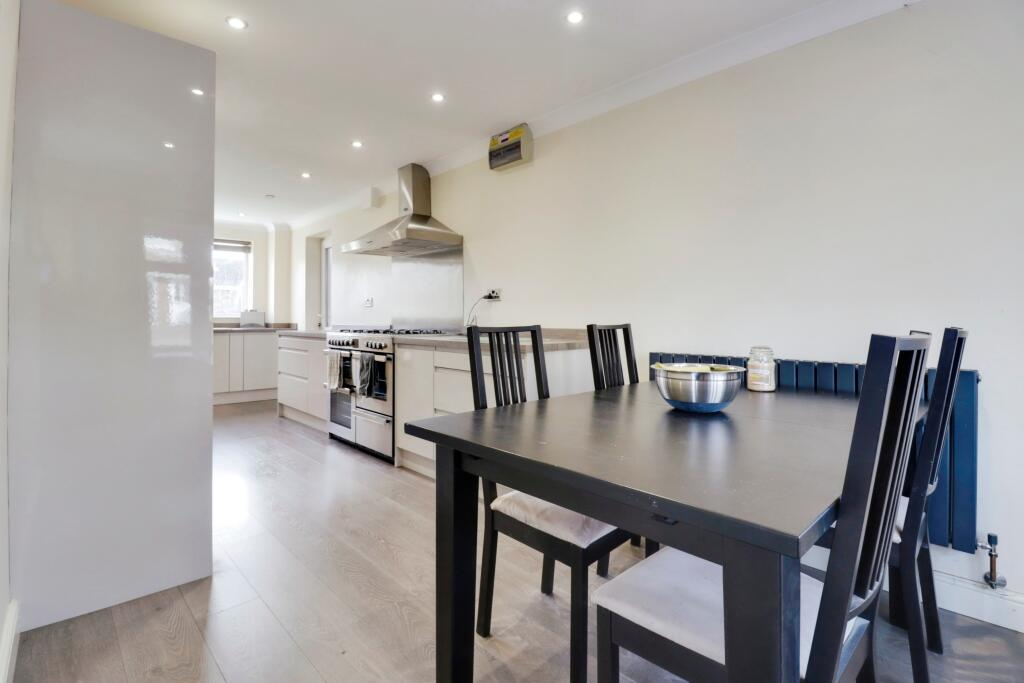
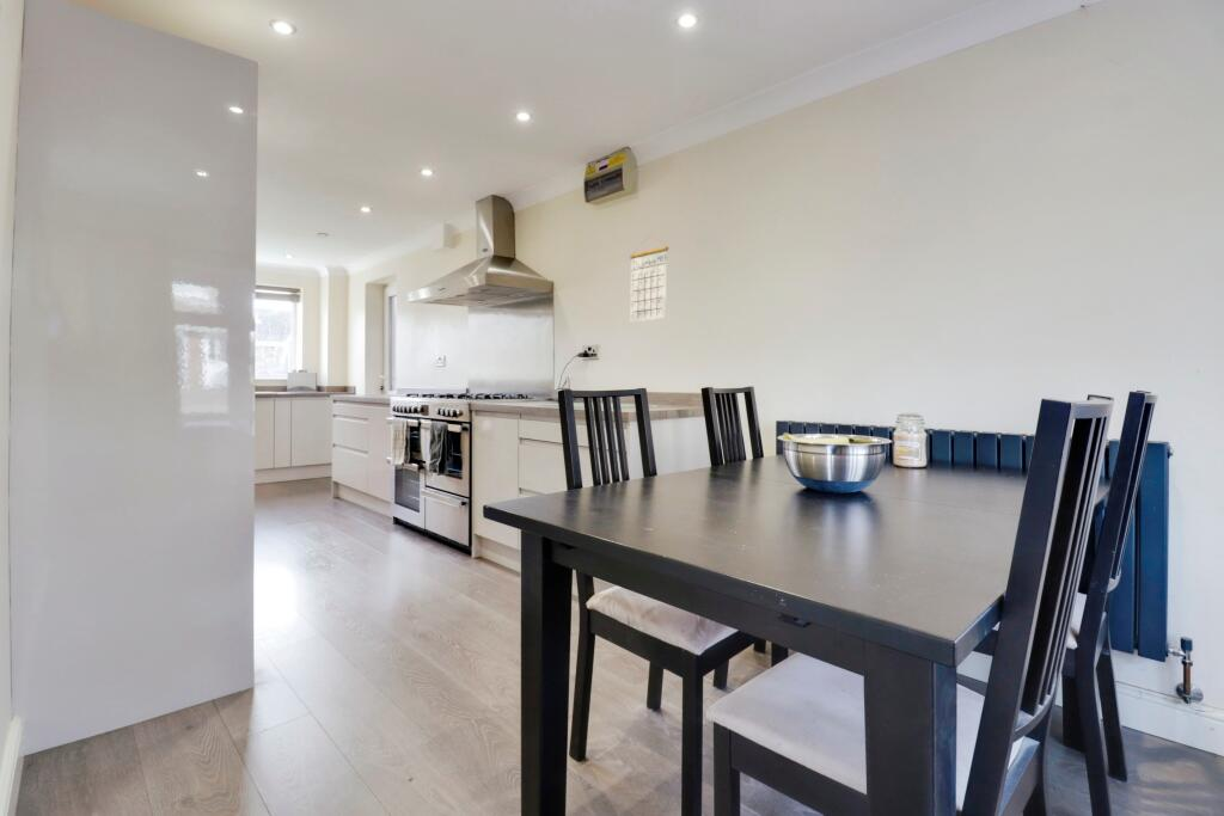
+ calendar [629,235,669,324]
